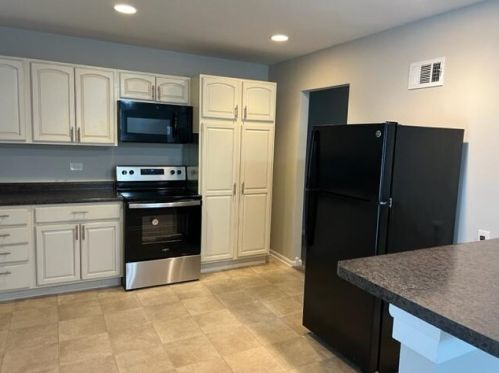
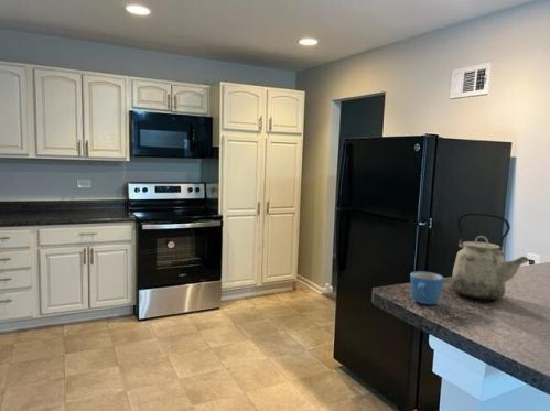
+ kettle [450,212,531,301]
+ mug [409,270,445,305]
